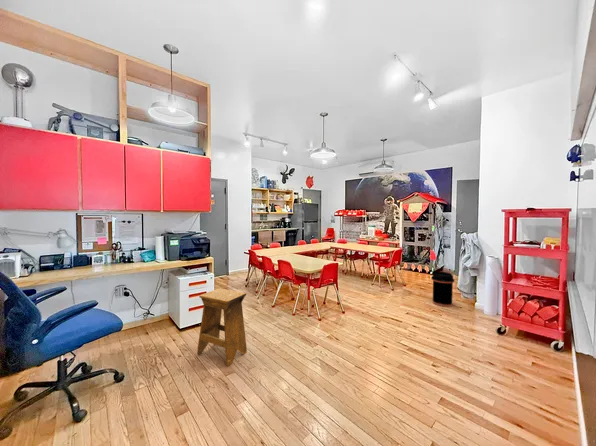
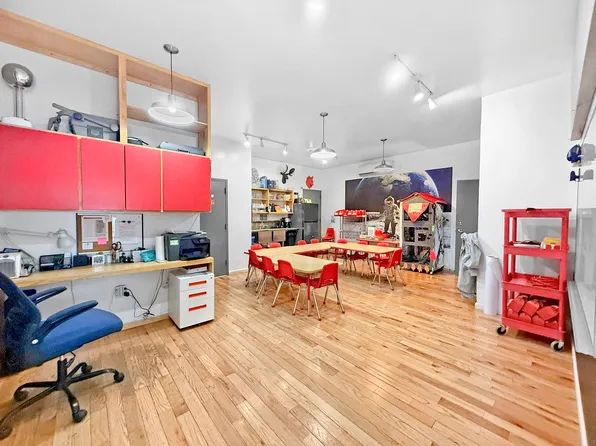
- stool [196,288,248,367]
- trash can [430,271,456,308]
